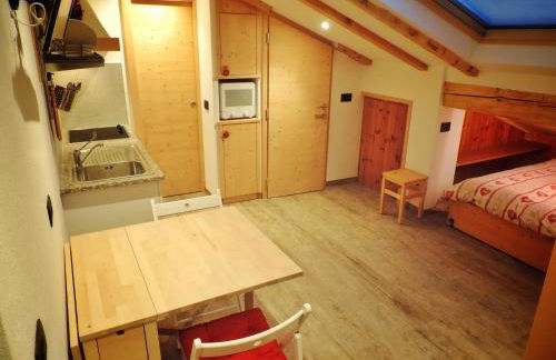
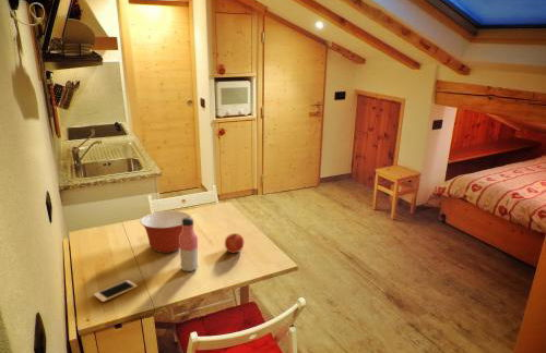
+ cell phone [93,279,139,303]
+ water bottle [179,217,199,272]
+ mixing bowl [140,210,192,254]
+ fruit [224,232,245,254]
